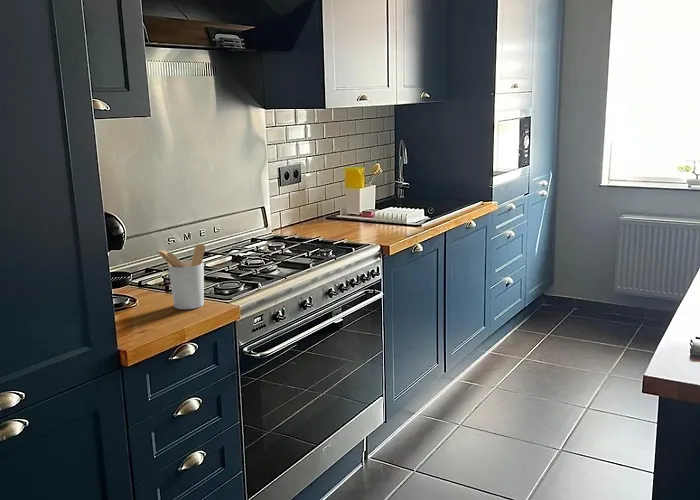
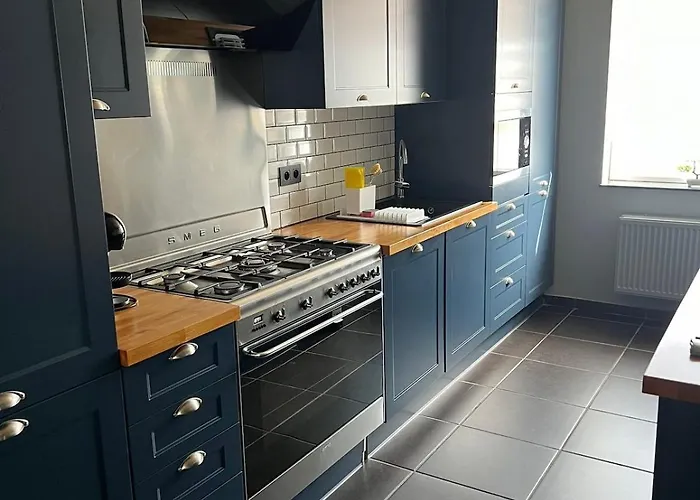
- utensil holder [155,243,206,310]
